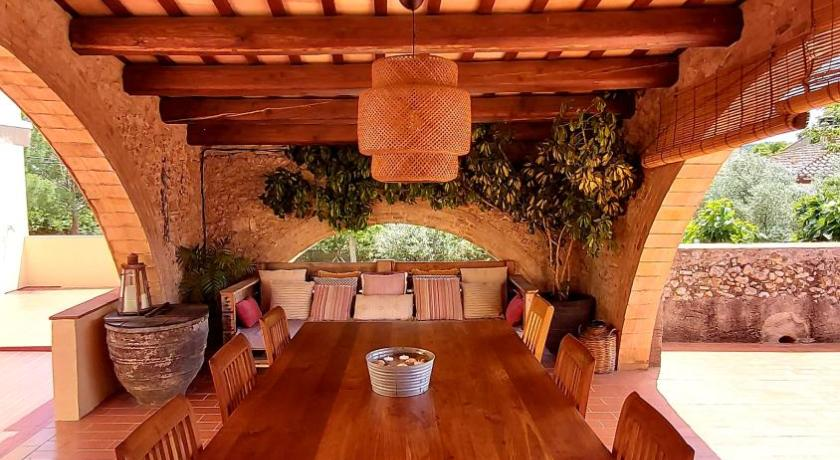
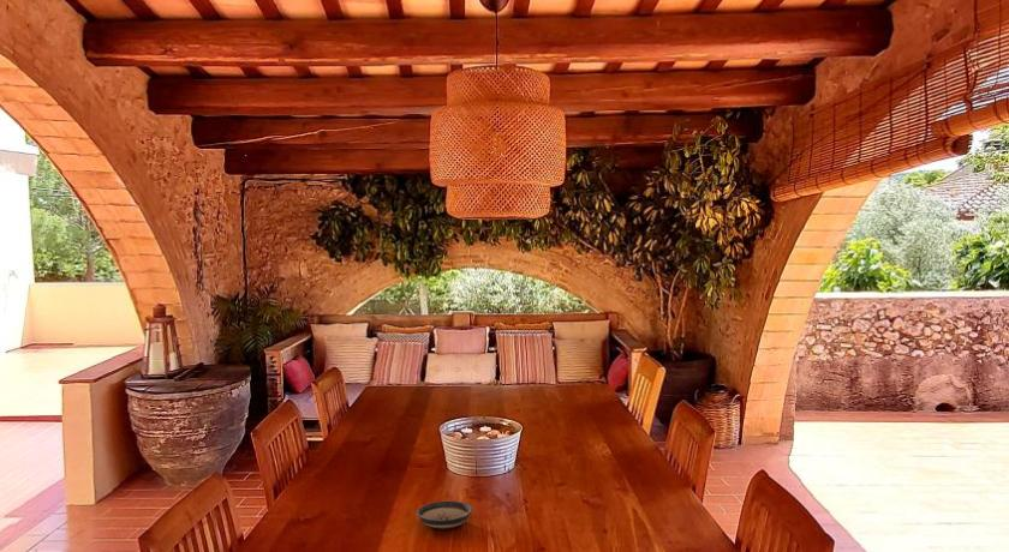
+ saucer [416,499,473,529]
